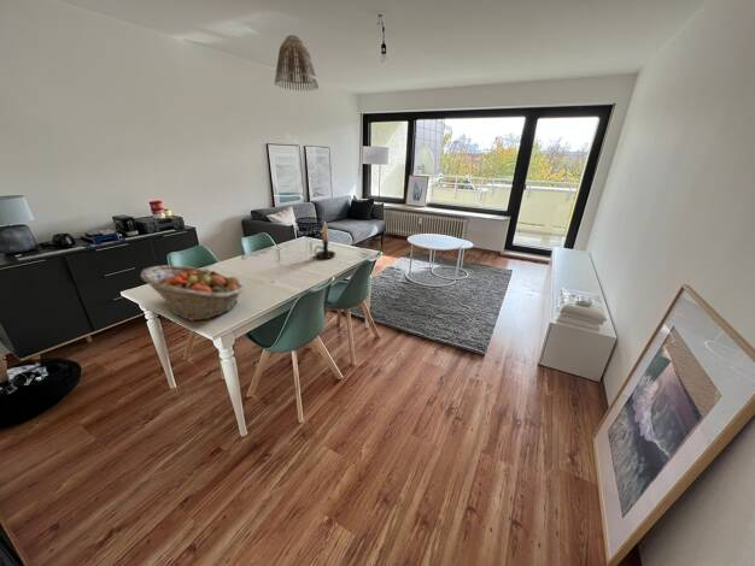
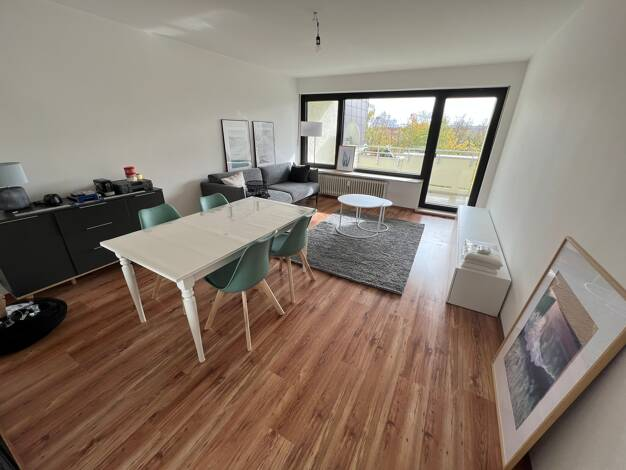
- lamp shade [274,34,320,93]
- fruit basket [140,264,245,322]
- candle holder [314,220,336,260]
